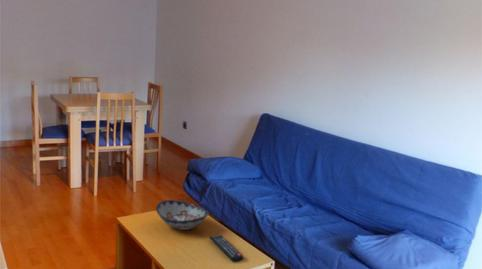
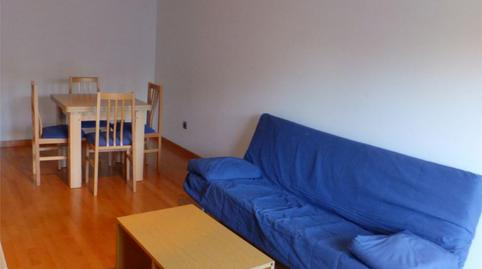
- remote control [209,234,244,263]
- decorative bowl [155,199,210,231]
